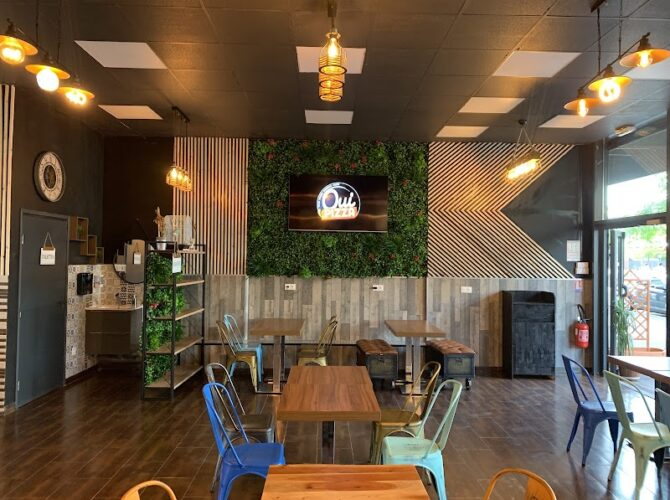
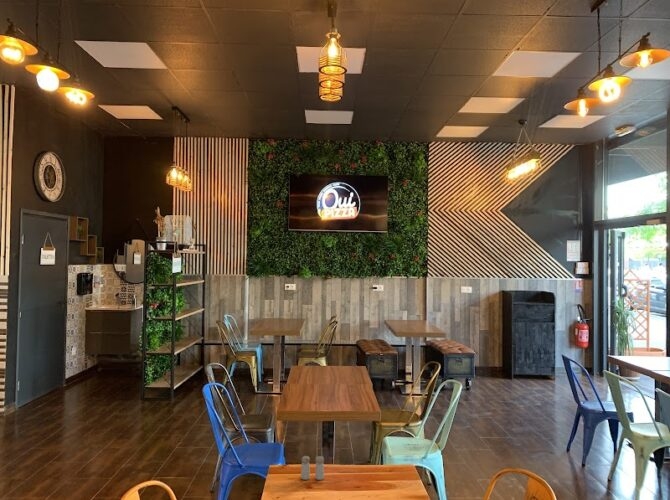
+ salt and pepper shaker [300,455,325,481]
